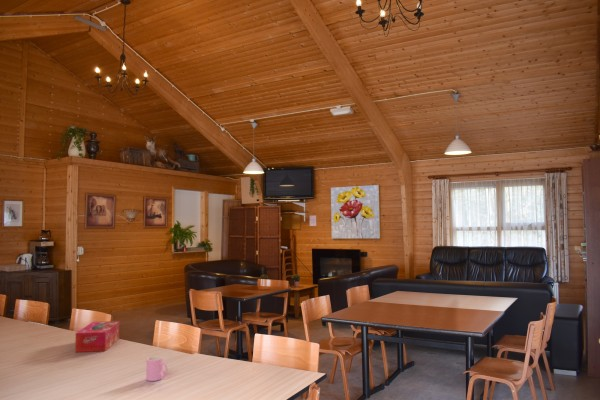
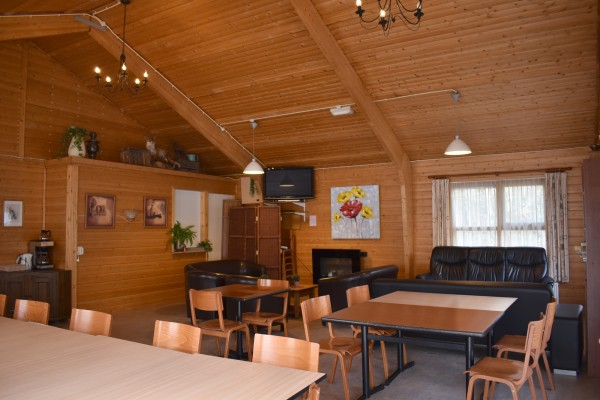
- cup [145,355,169,382]
- tissue box [74,320,120,353]
